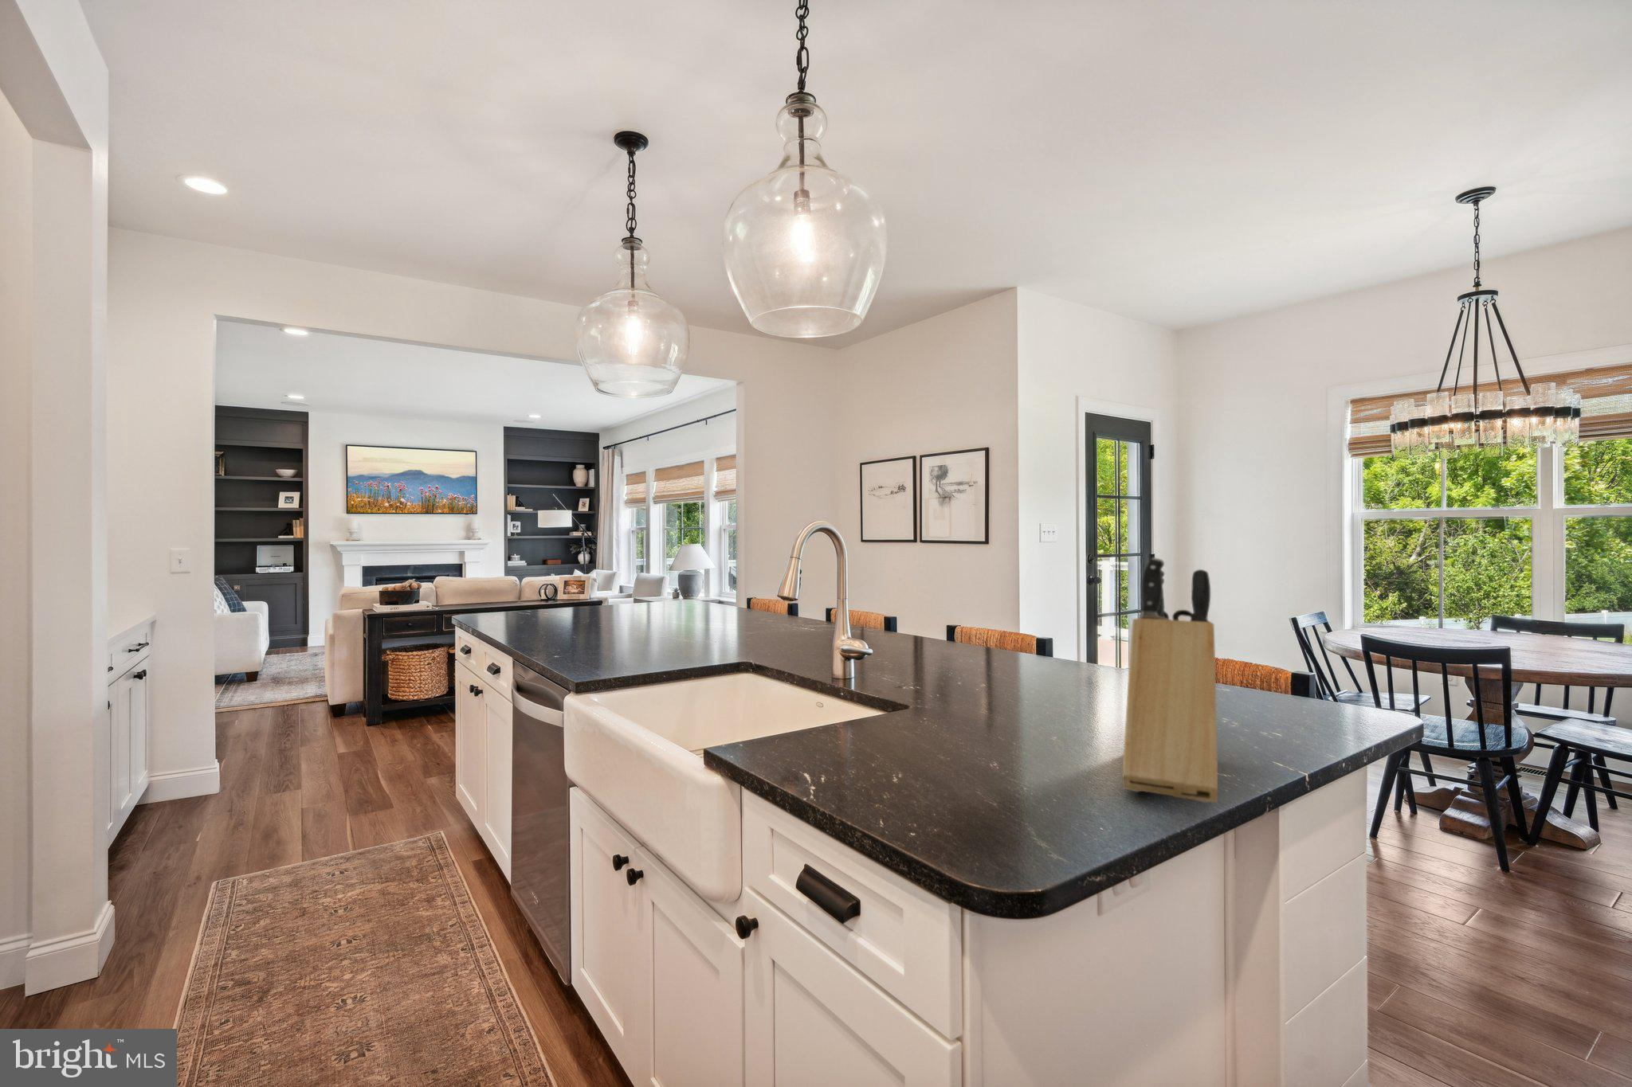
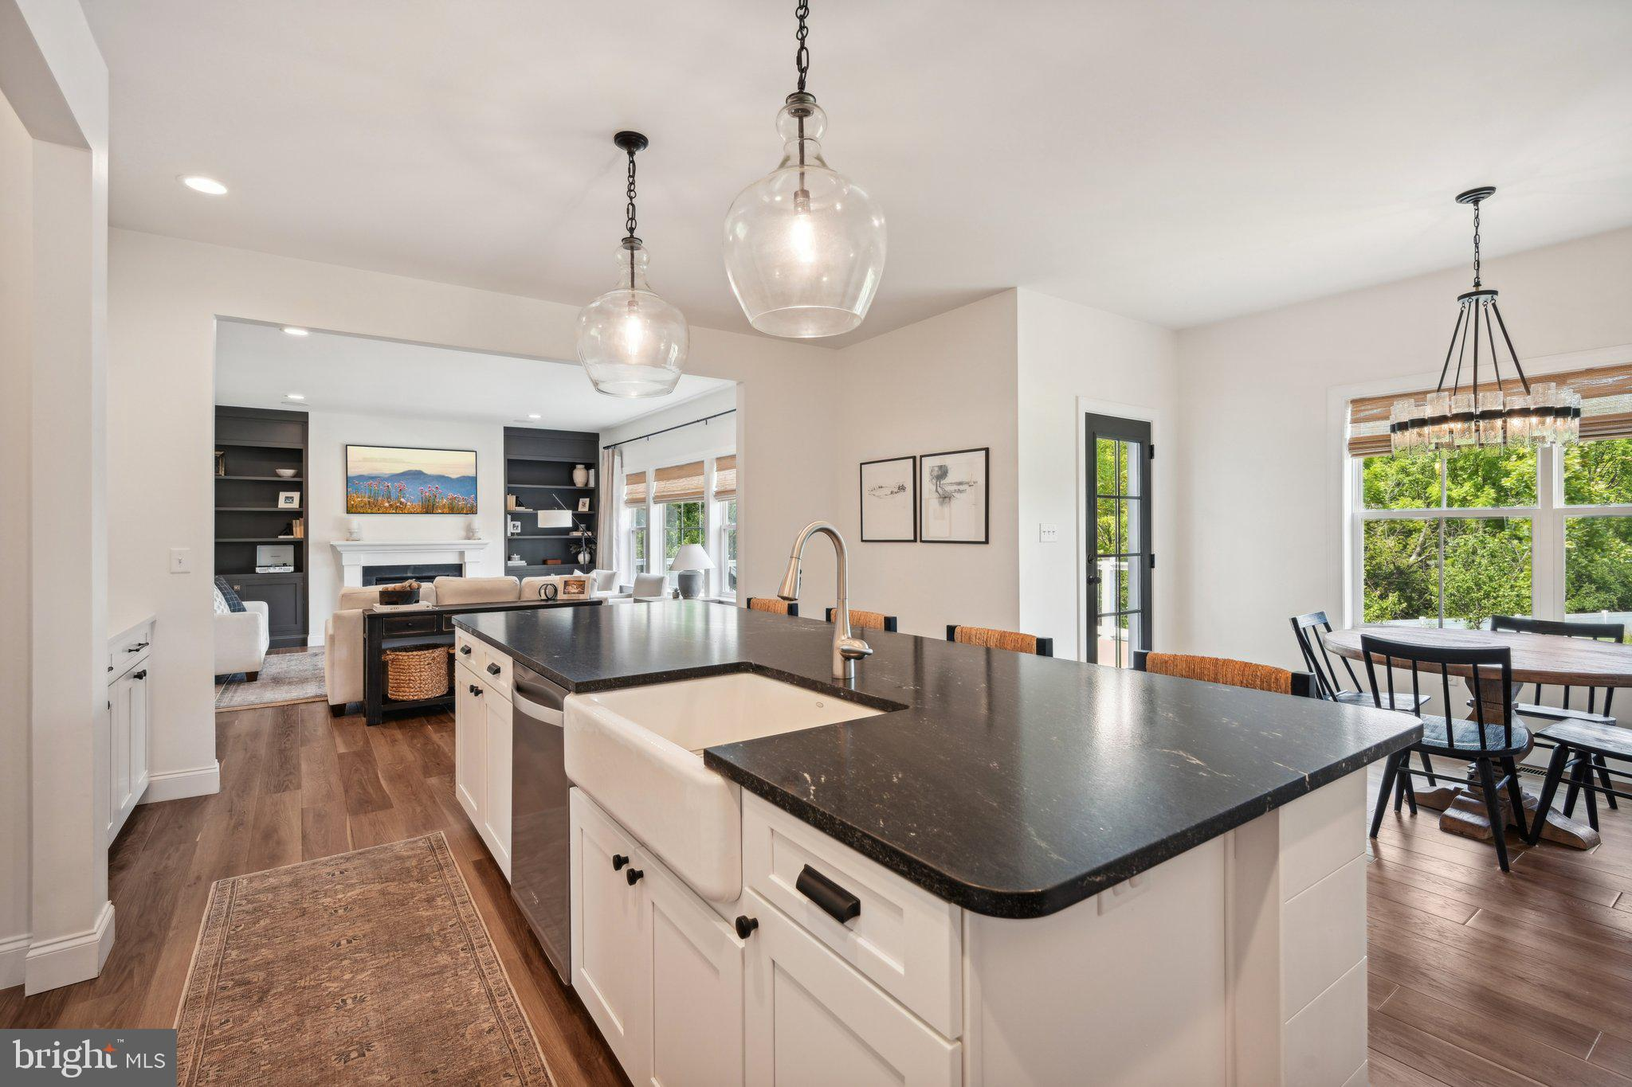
- knife block [1121,557,1218,803]
